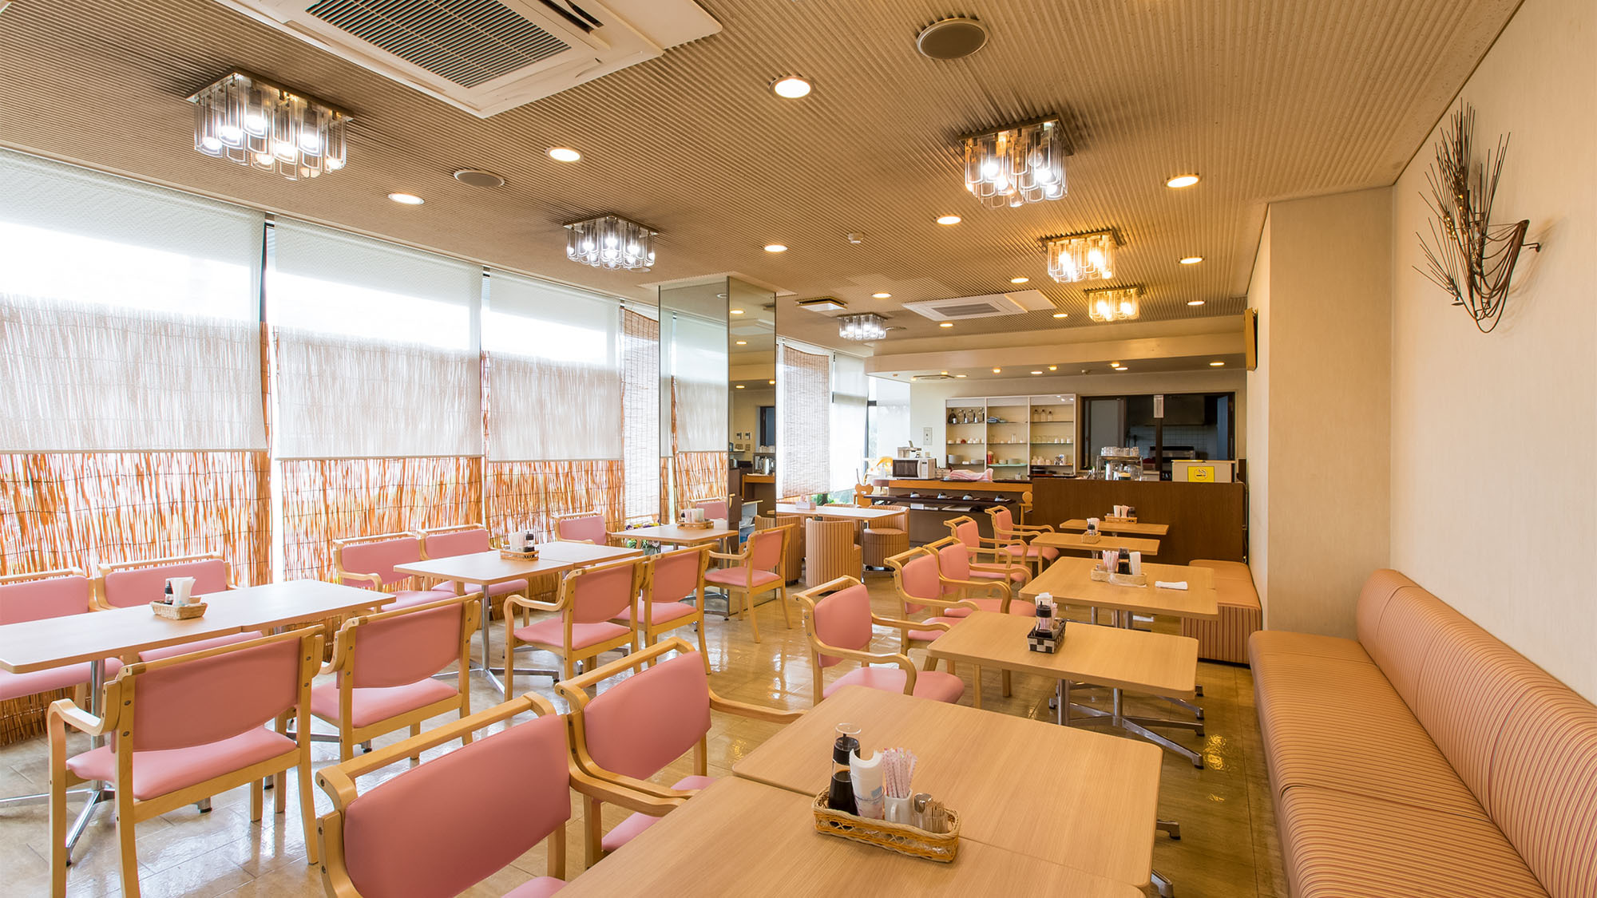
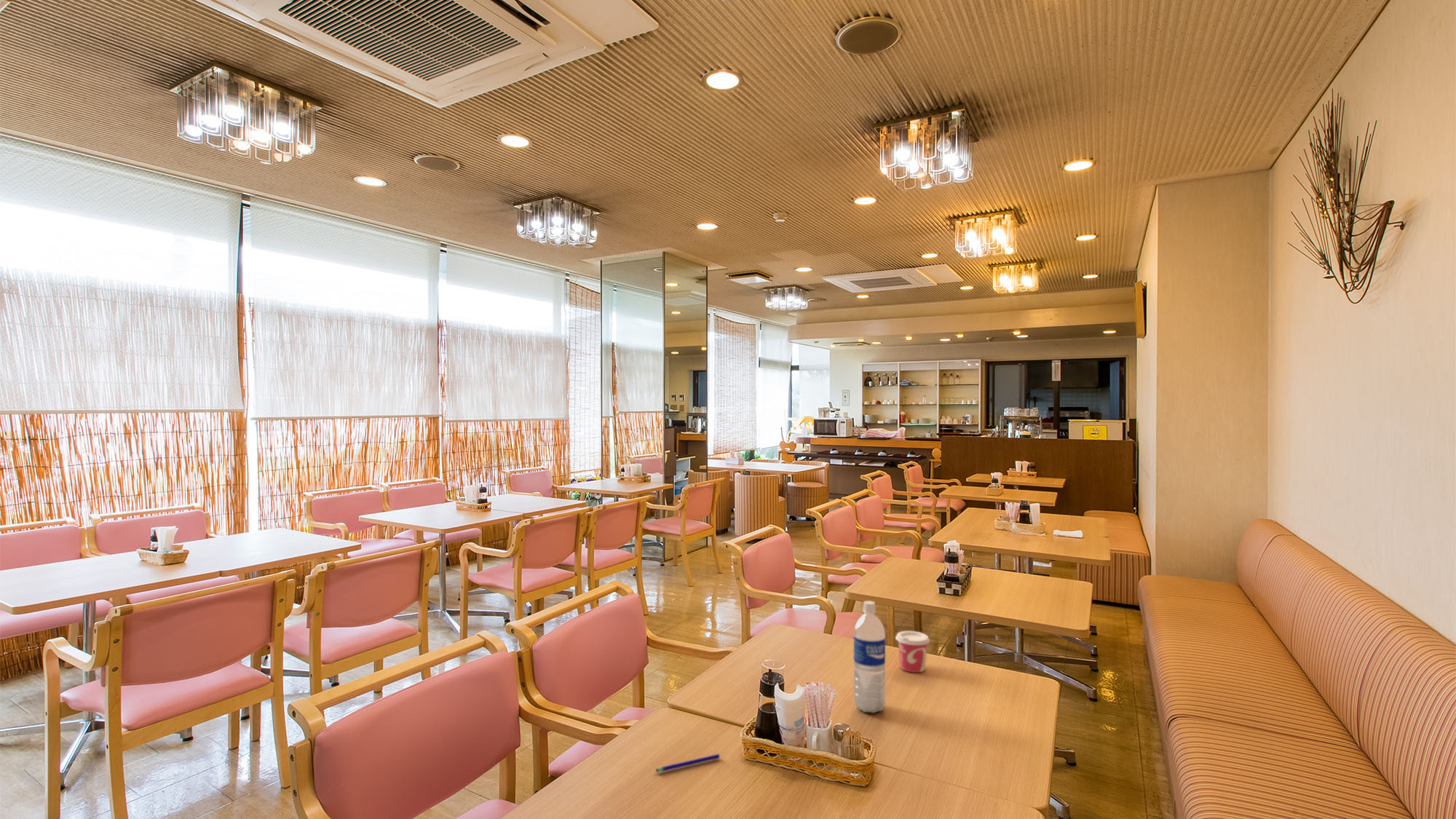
+ pen [655,753,721,773]
+ cup [895,630,930,673]
+ water bottle [853,600,886,713]
